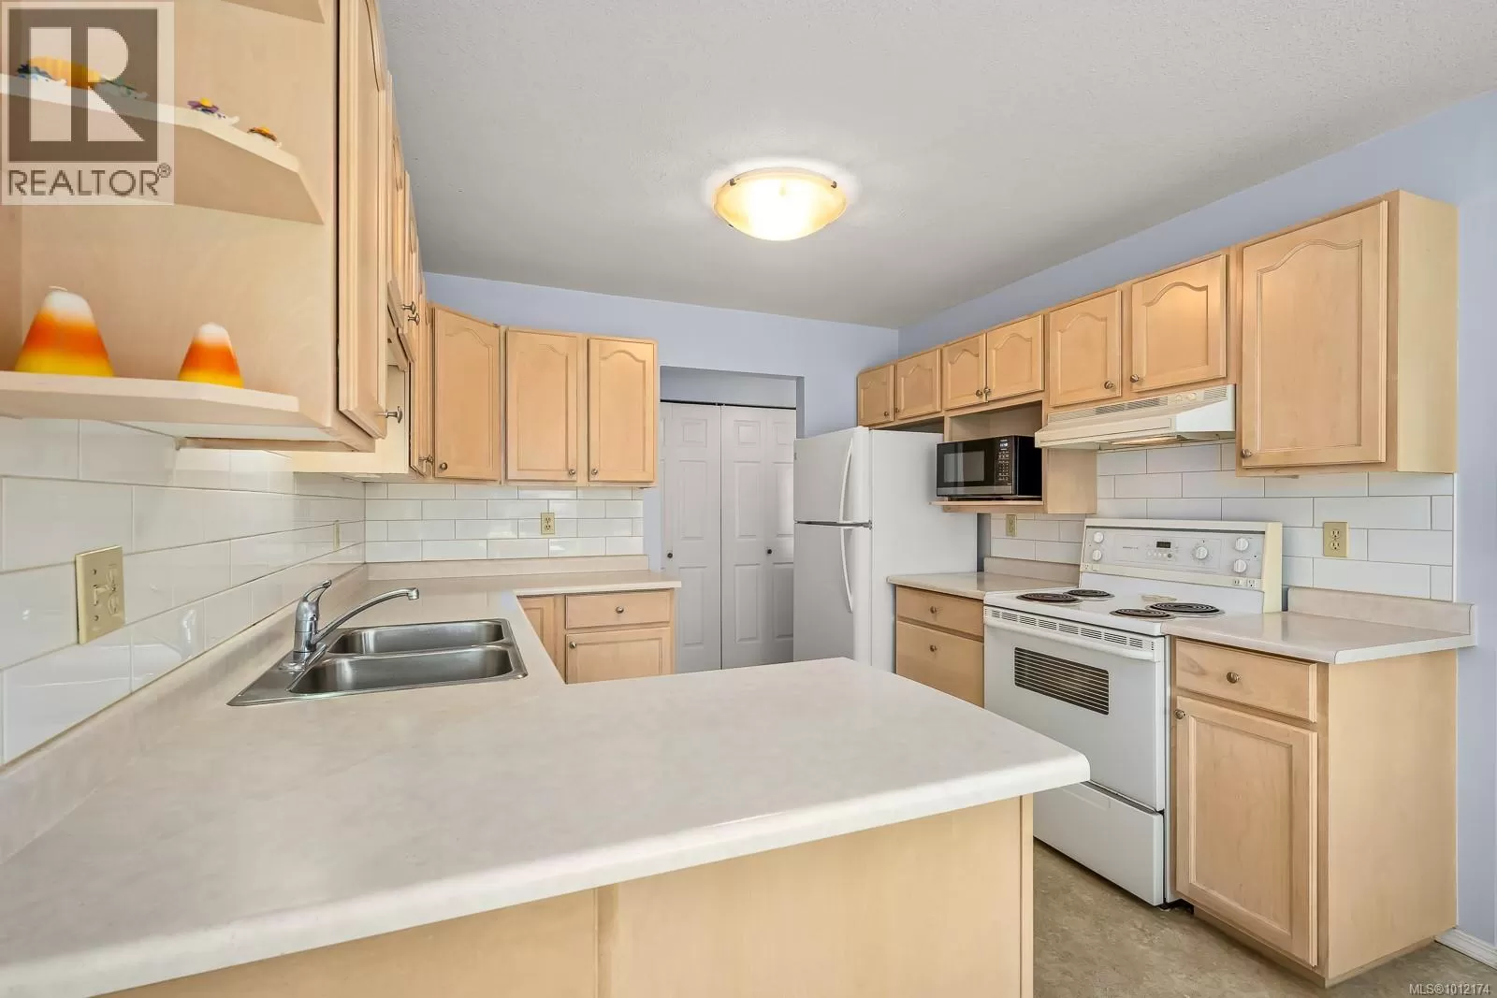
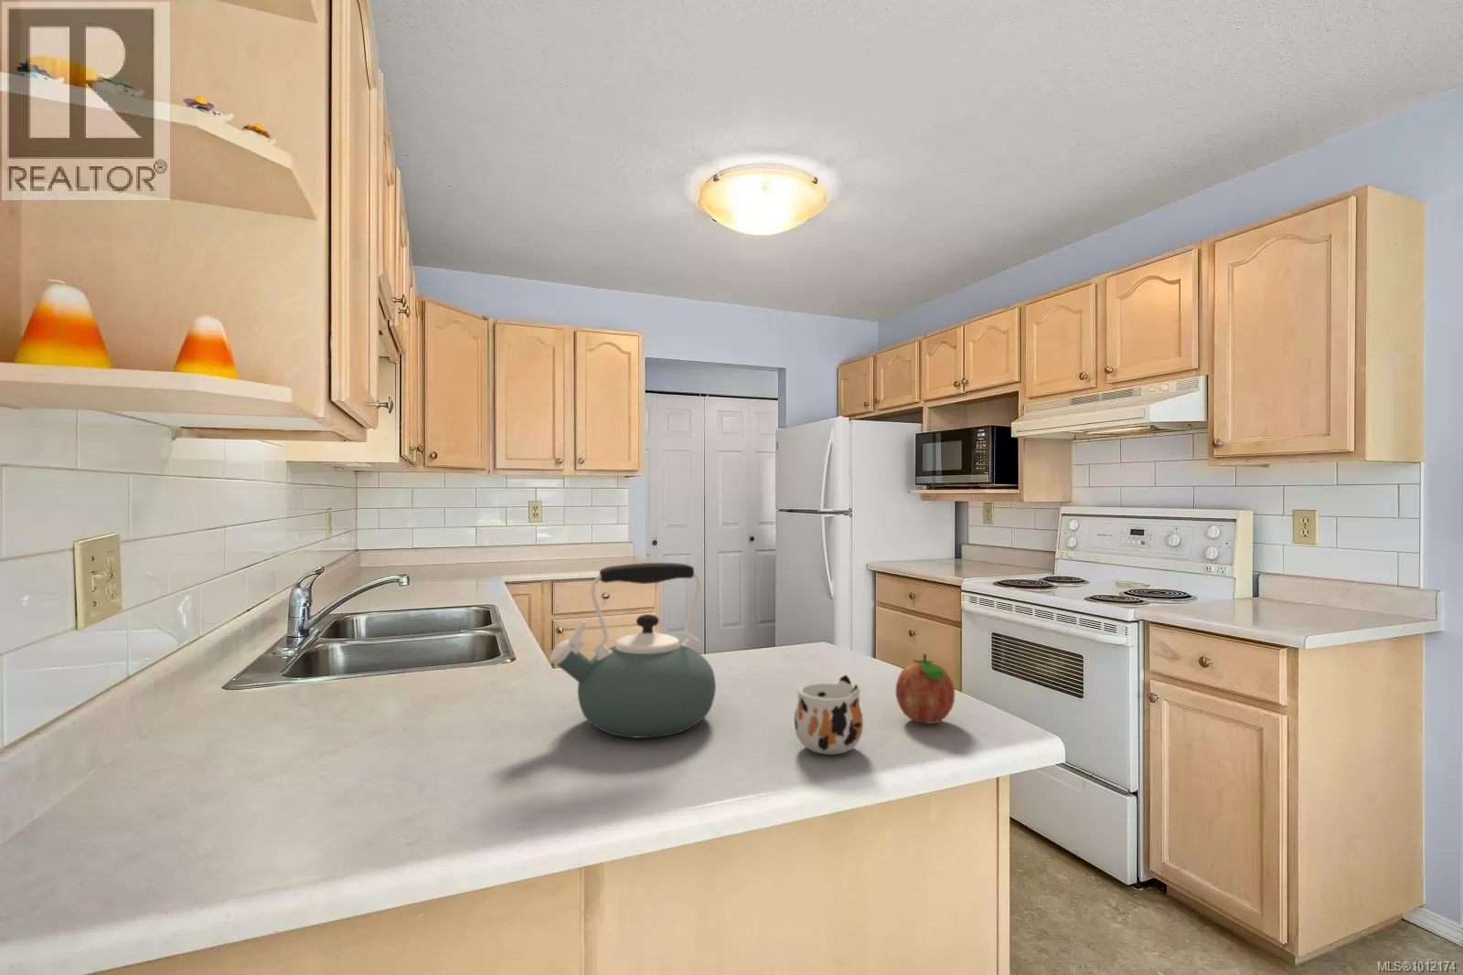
+ fruit [895,653,956,725]
+ kettle [549,561,717,739]
+ mug [794,674,864,755]
